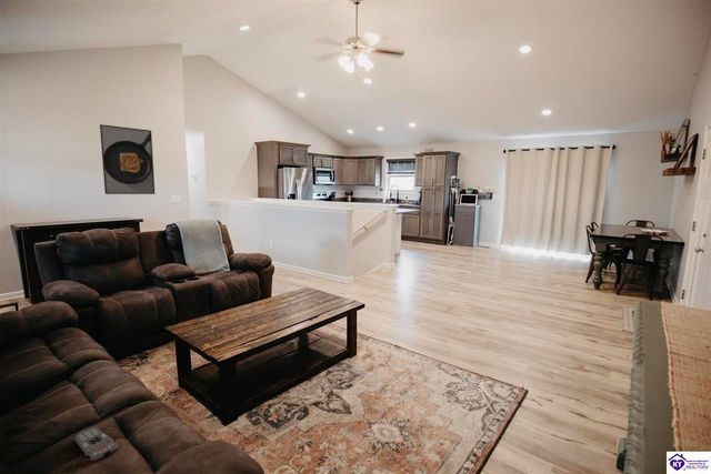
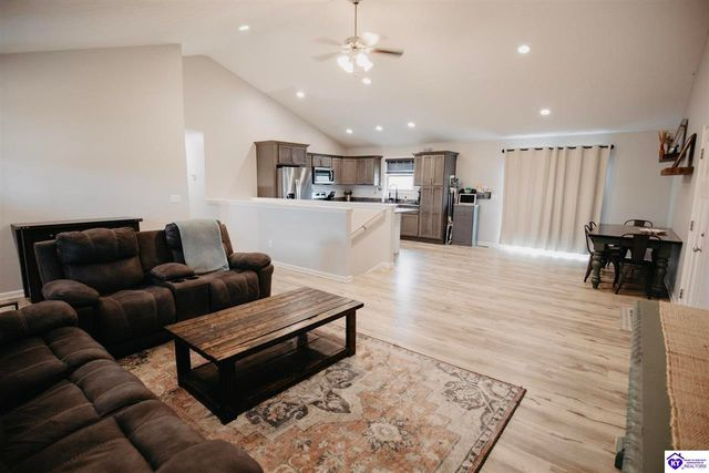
- remote control [73,426,120,462]
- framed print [99,123,156,195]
